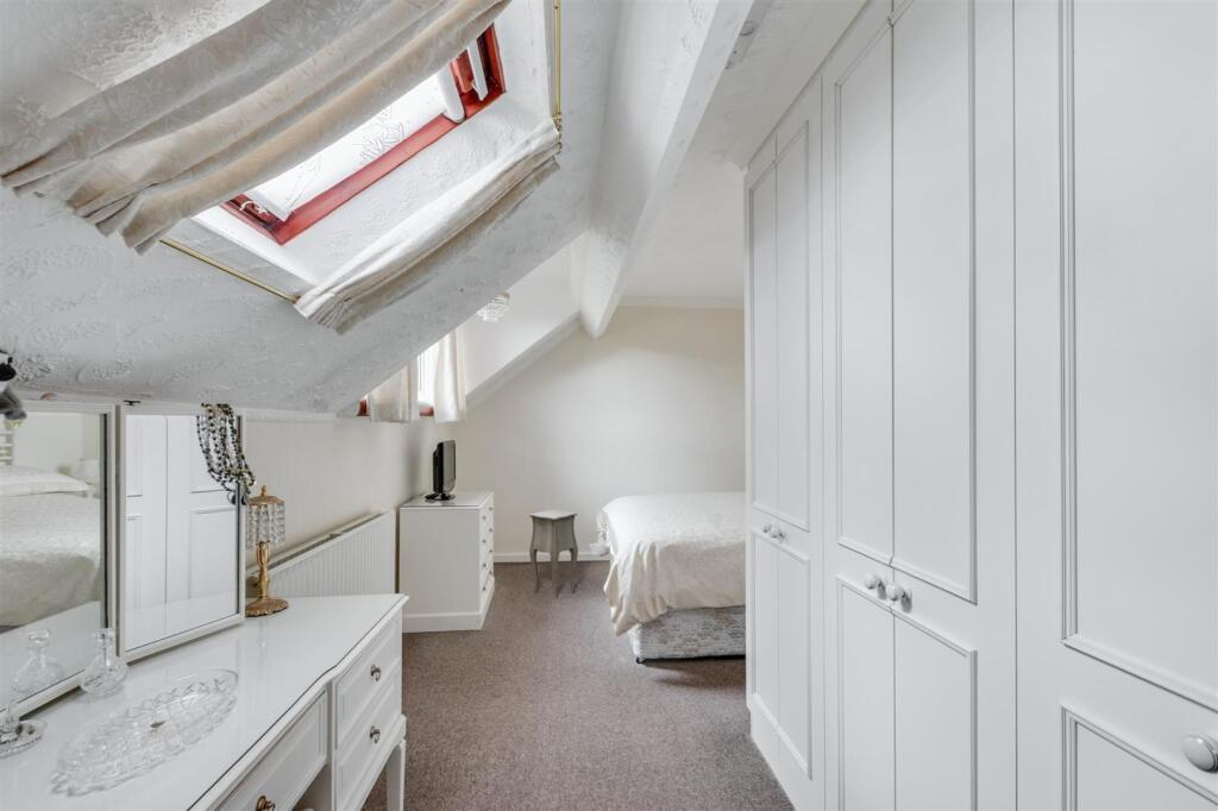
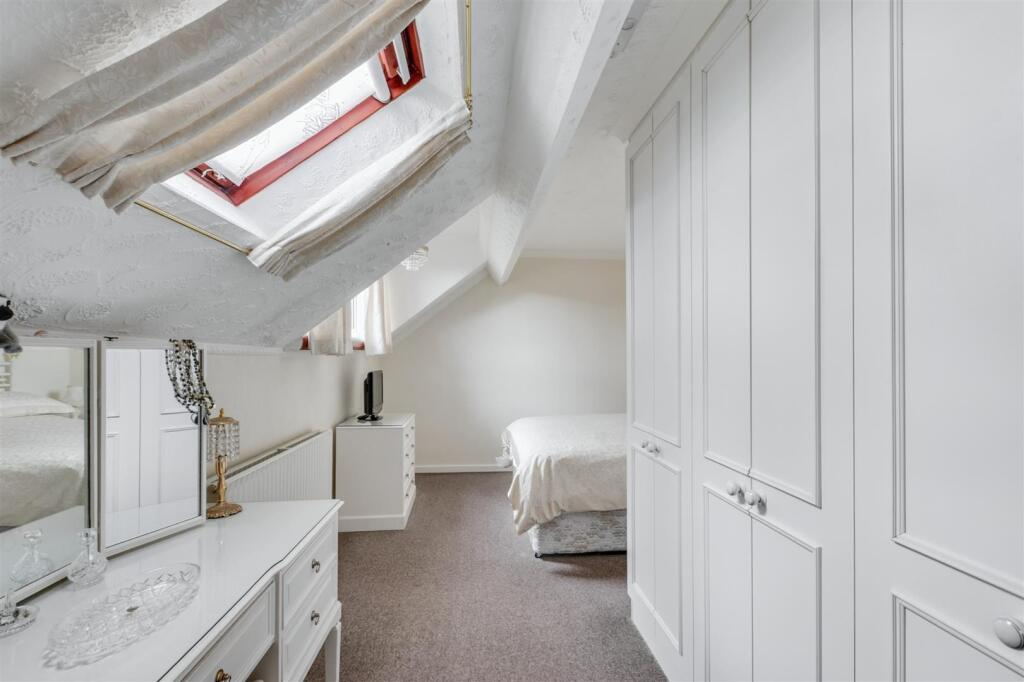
- side table [528,508,583,601]
